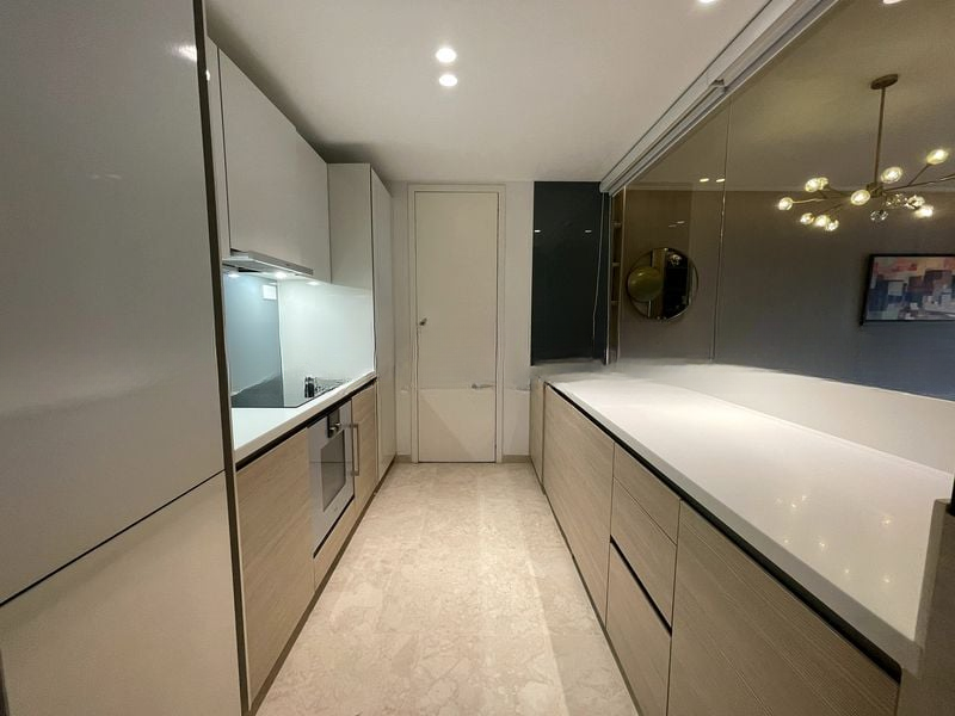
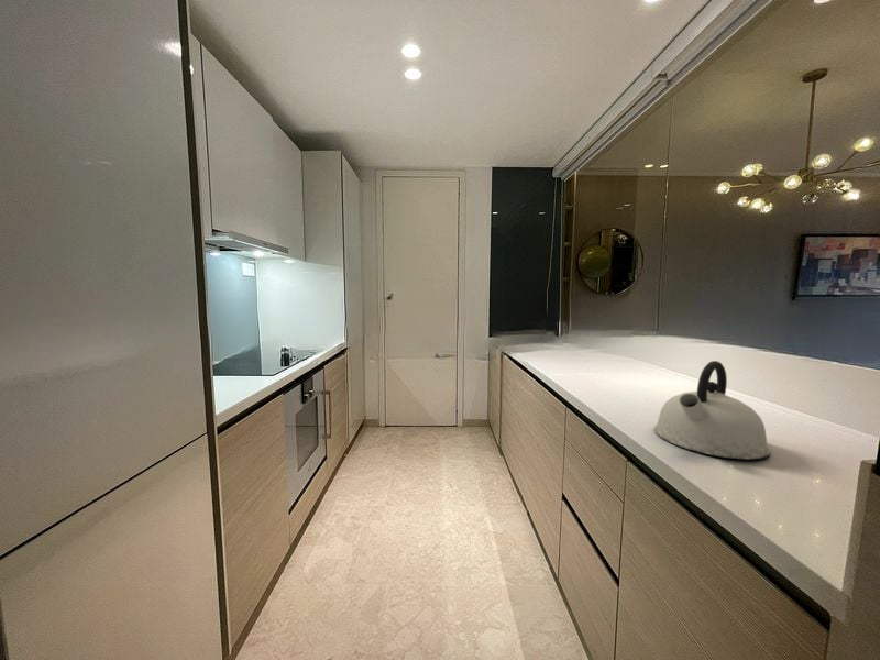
+ kettle [653,360,771,460]
